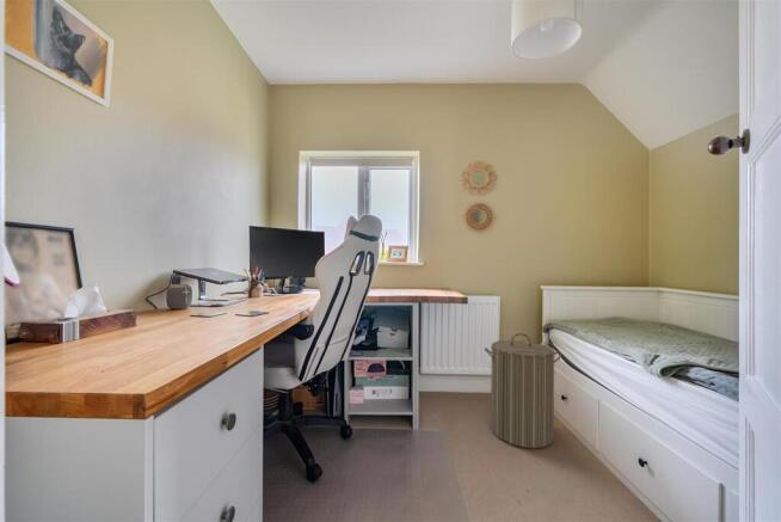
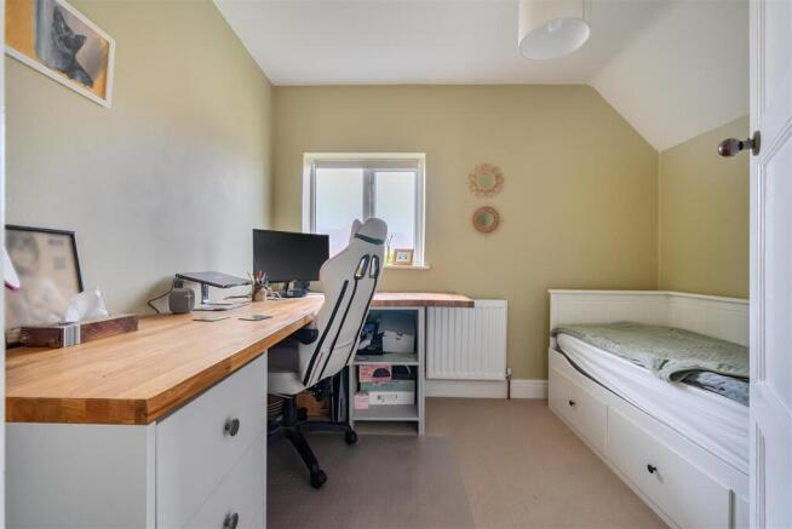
- laundry hamper [484,332,562,449]
